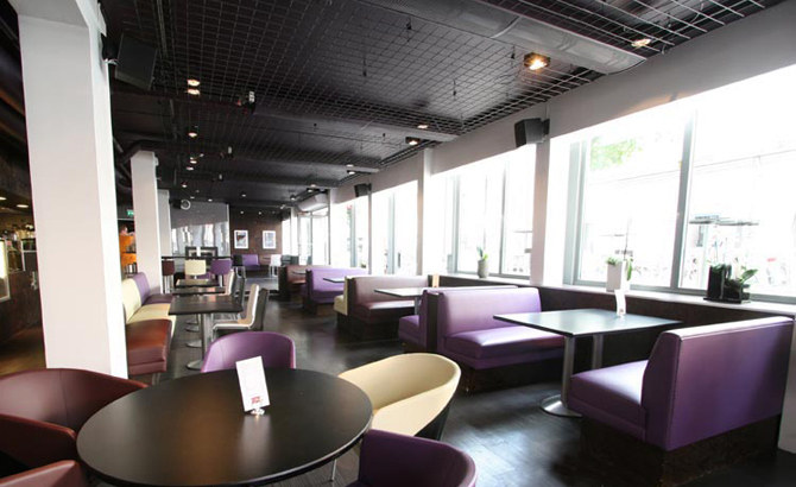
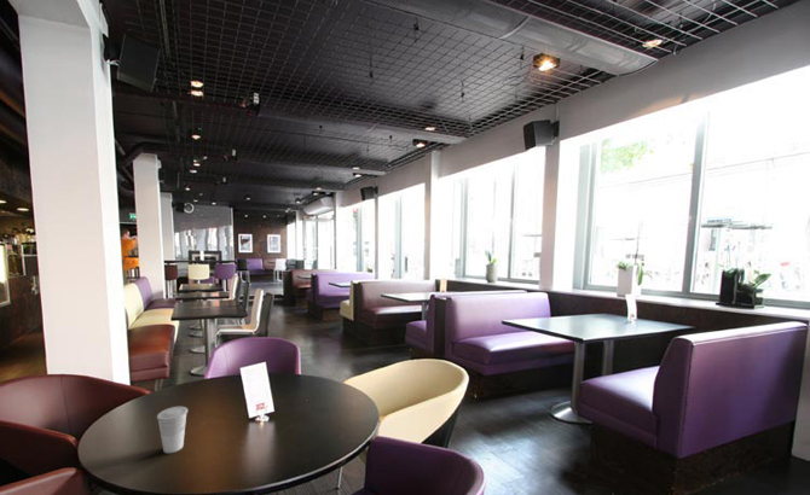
+ cup [156,406,189,454]
